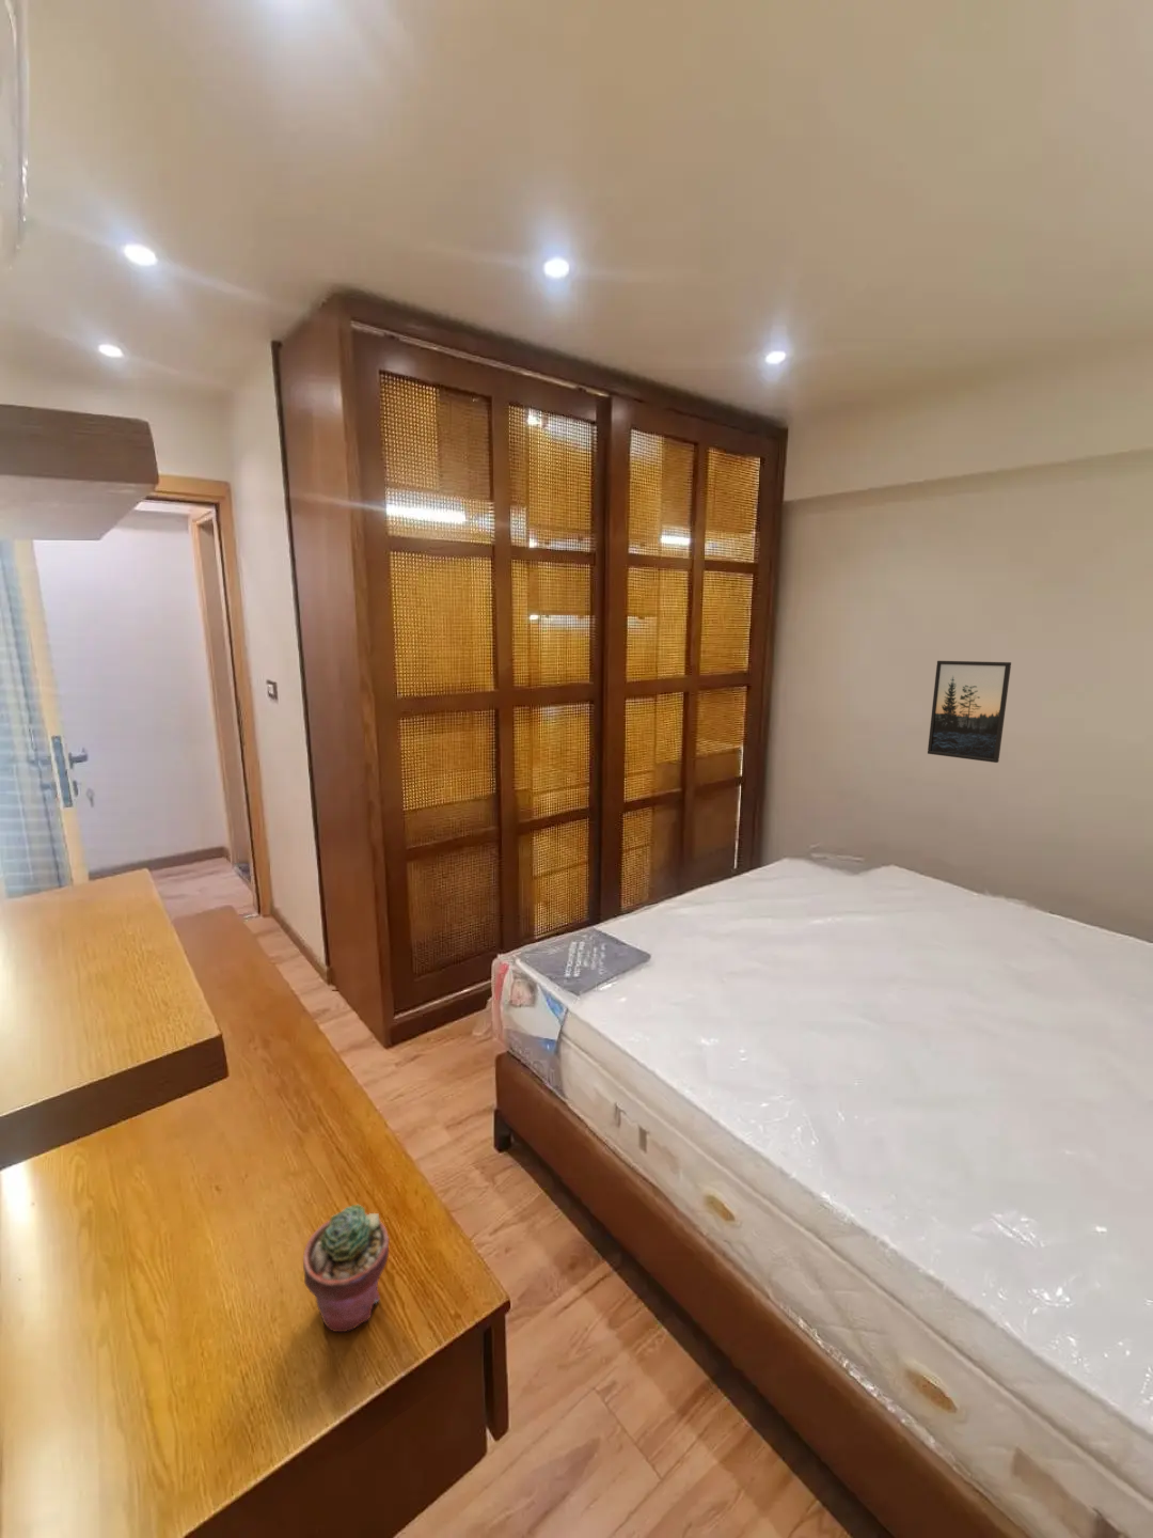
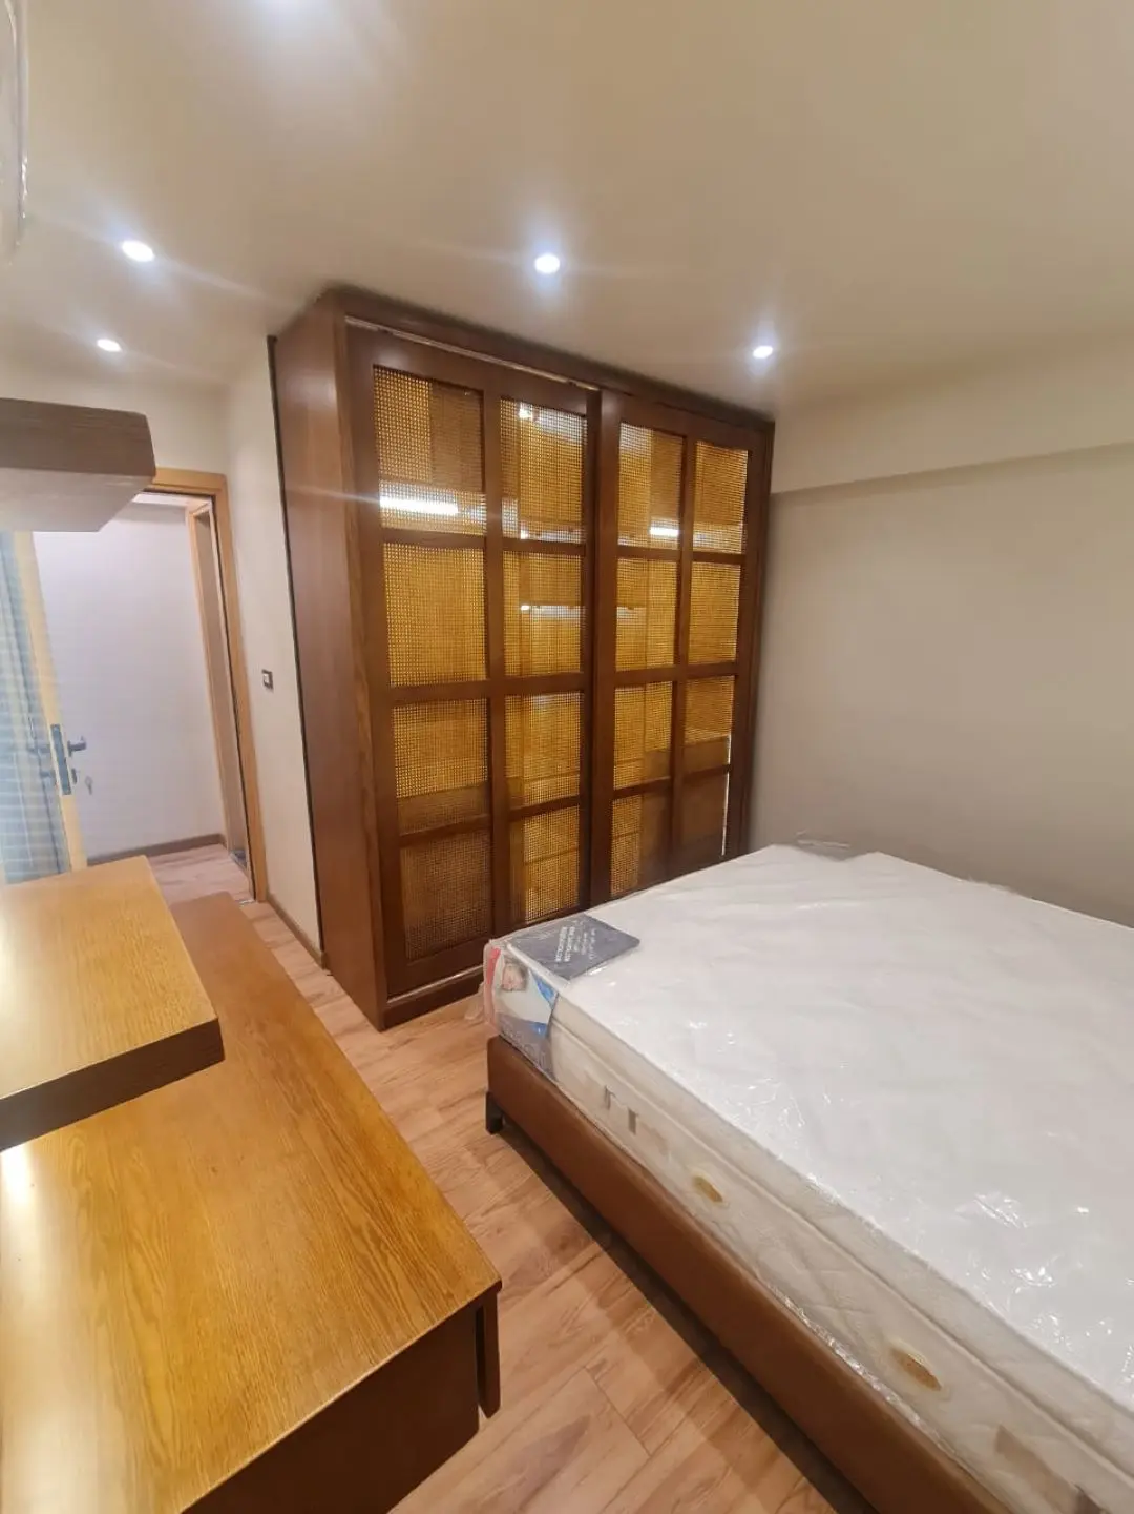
- potted succulent [302,1204,390,1333]
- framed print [927,660,1013,764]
